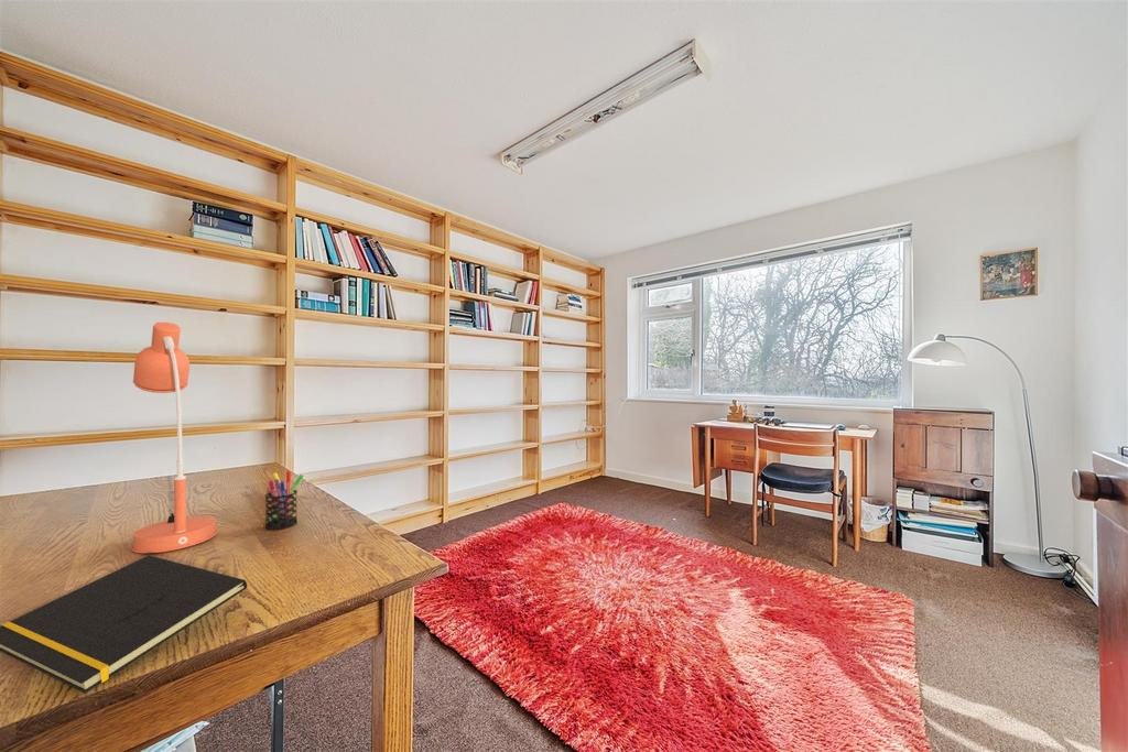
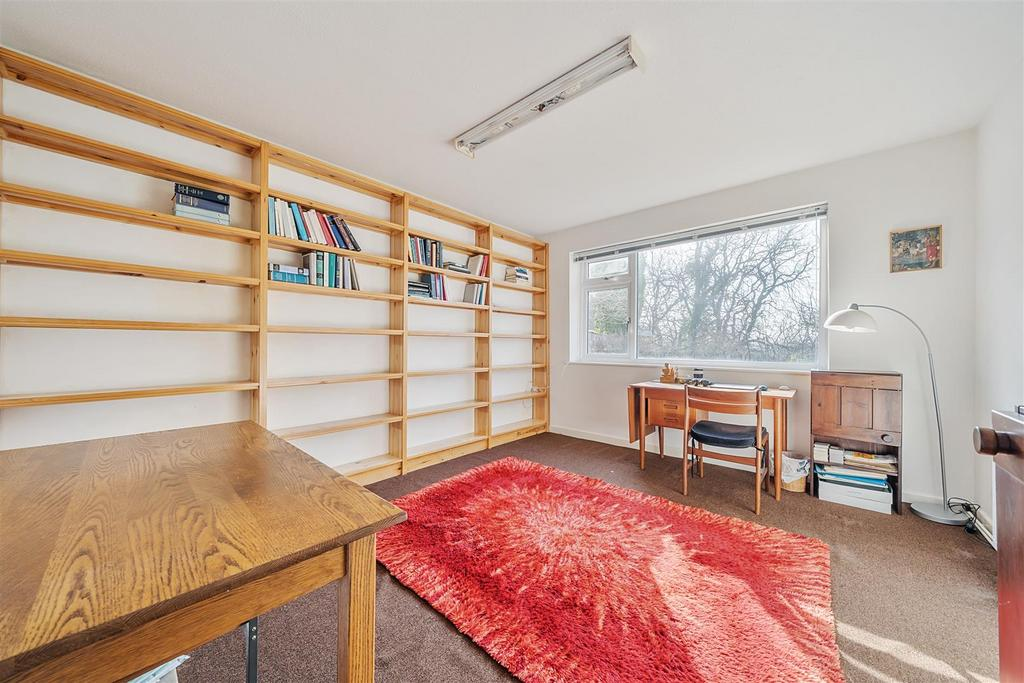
- desk lamp [130,321,218,555]
- pen holder [264,470,305,531]
- notepad [0,554,248,694]
